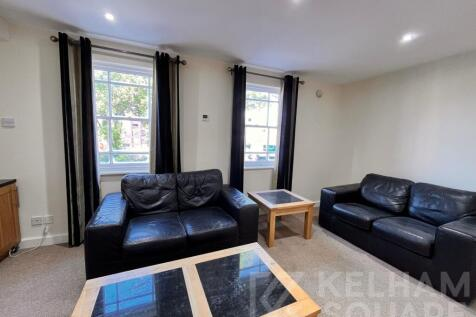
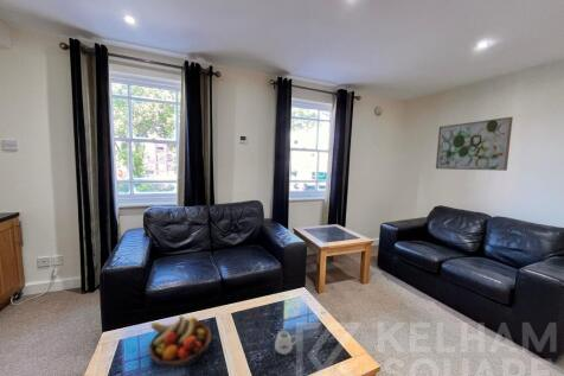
+ mug [274,330,299,356]
+ wall art [435,116,514,172]
+ fruit bowl [148,314,213,369]
